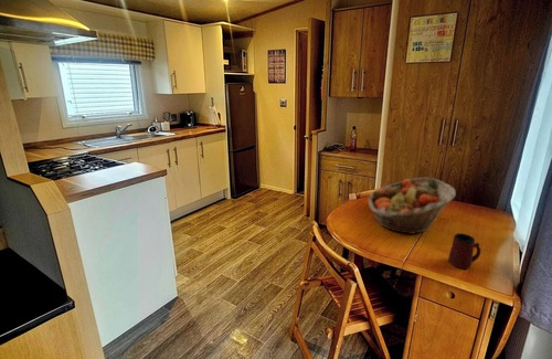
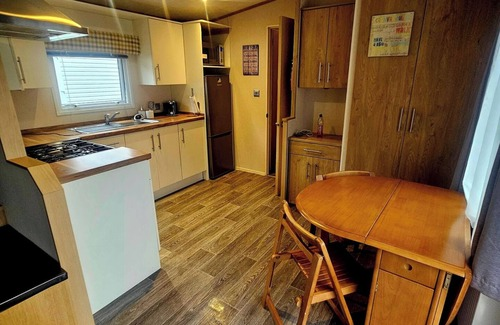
- mug [448,232,481,270]
- fruit basket [368,177,456,235]
